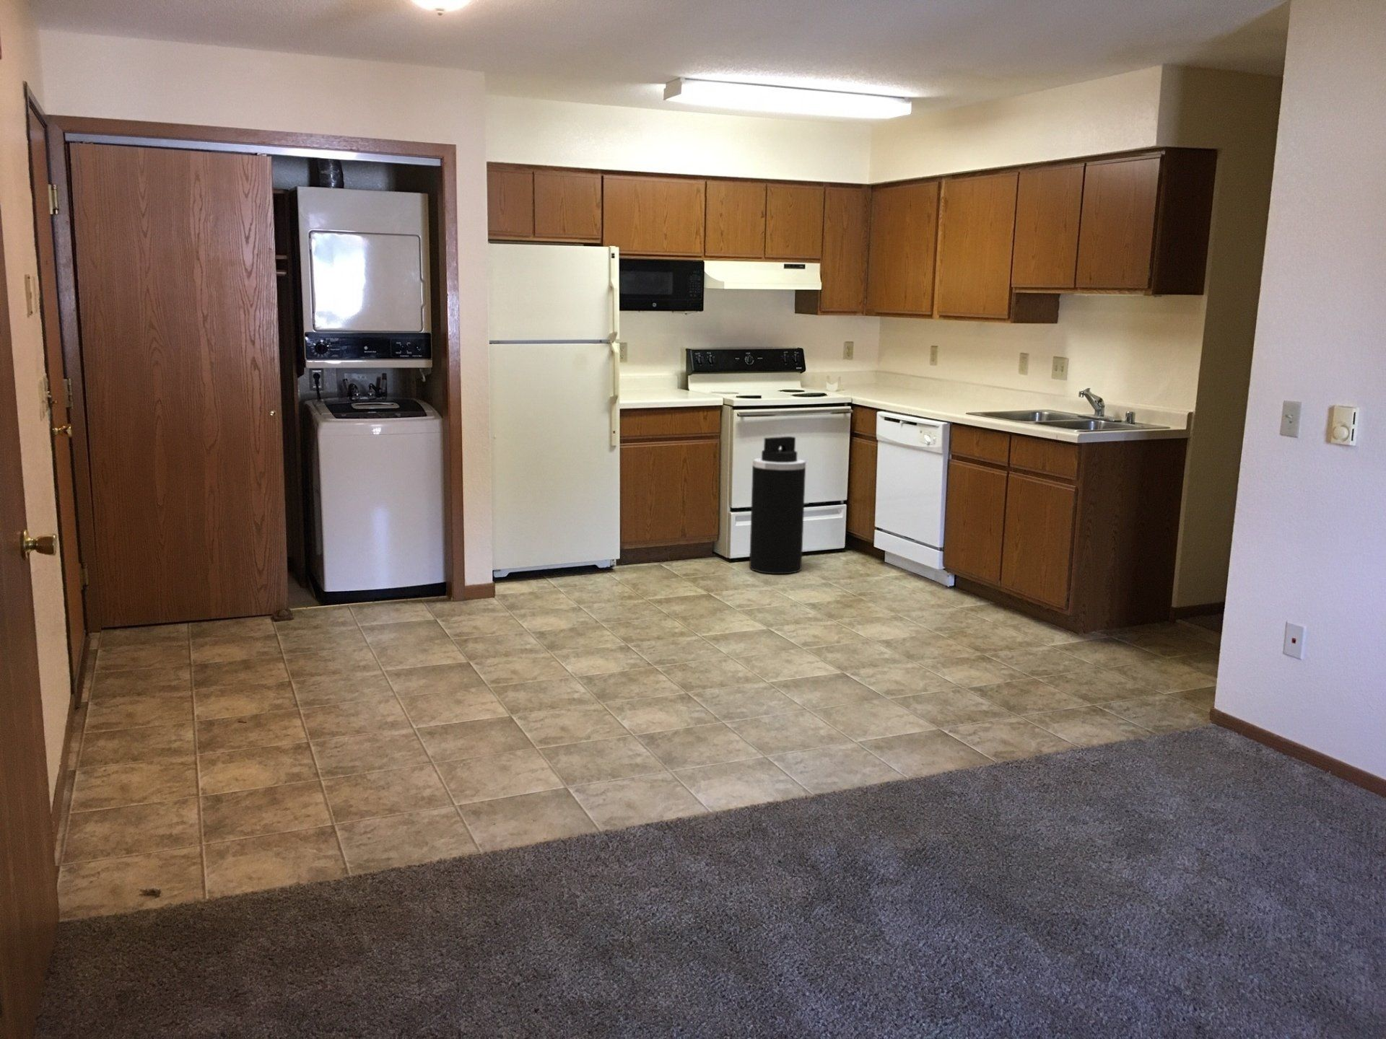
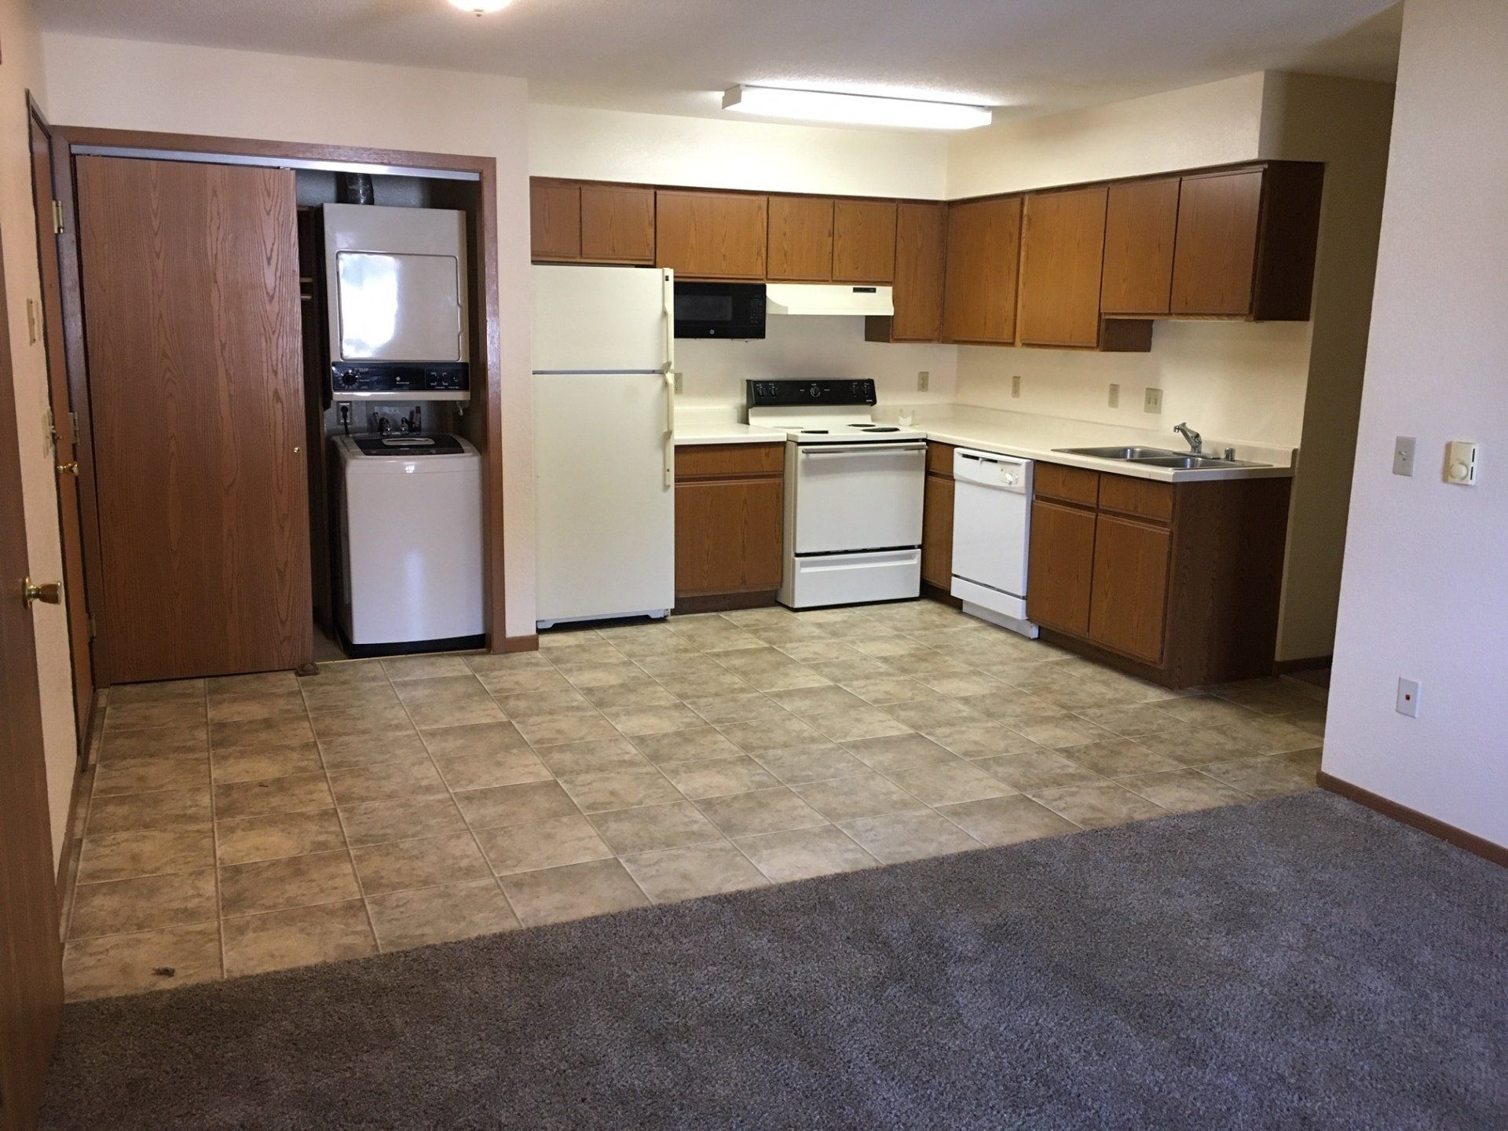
- trash can [749,435,806,575]
